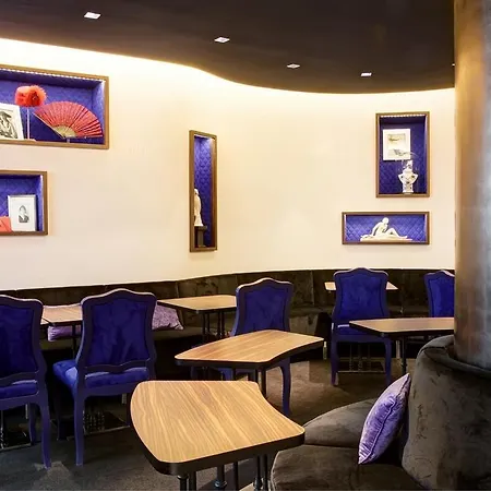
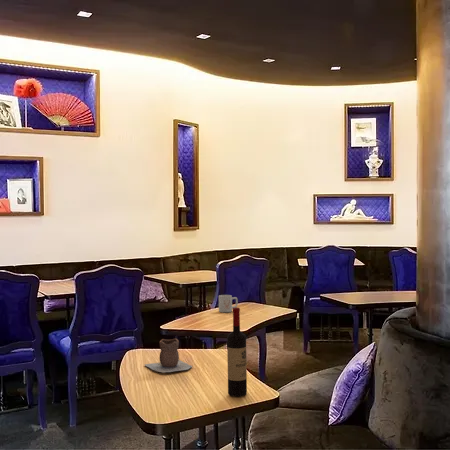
+ mug [218,294,239,313]
+ wine bottle [226,306,248,398]
+ vase [143,338,193,374]
